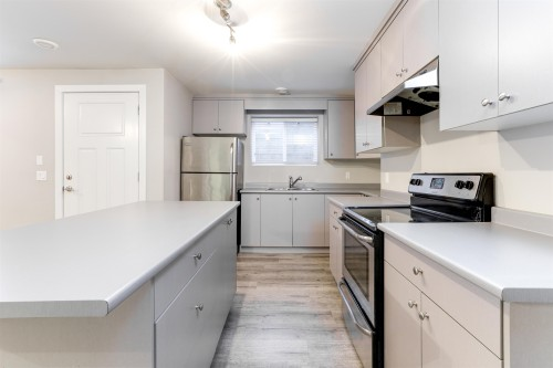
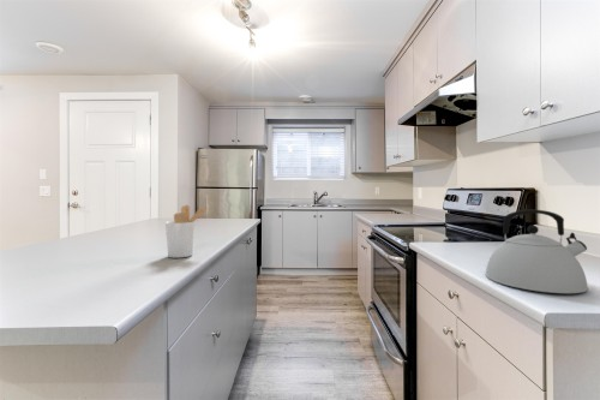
+ kettle [484,209,589,294]
+ utensil holder [164,204,210,258]
